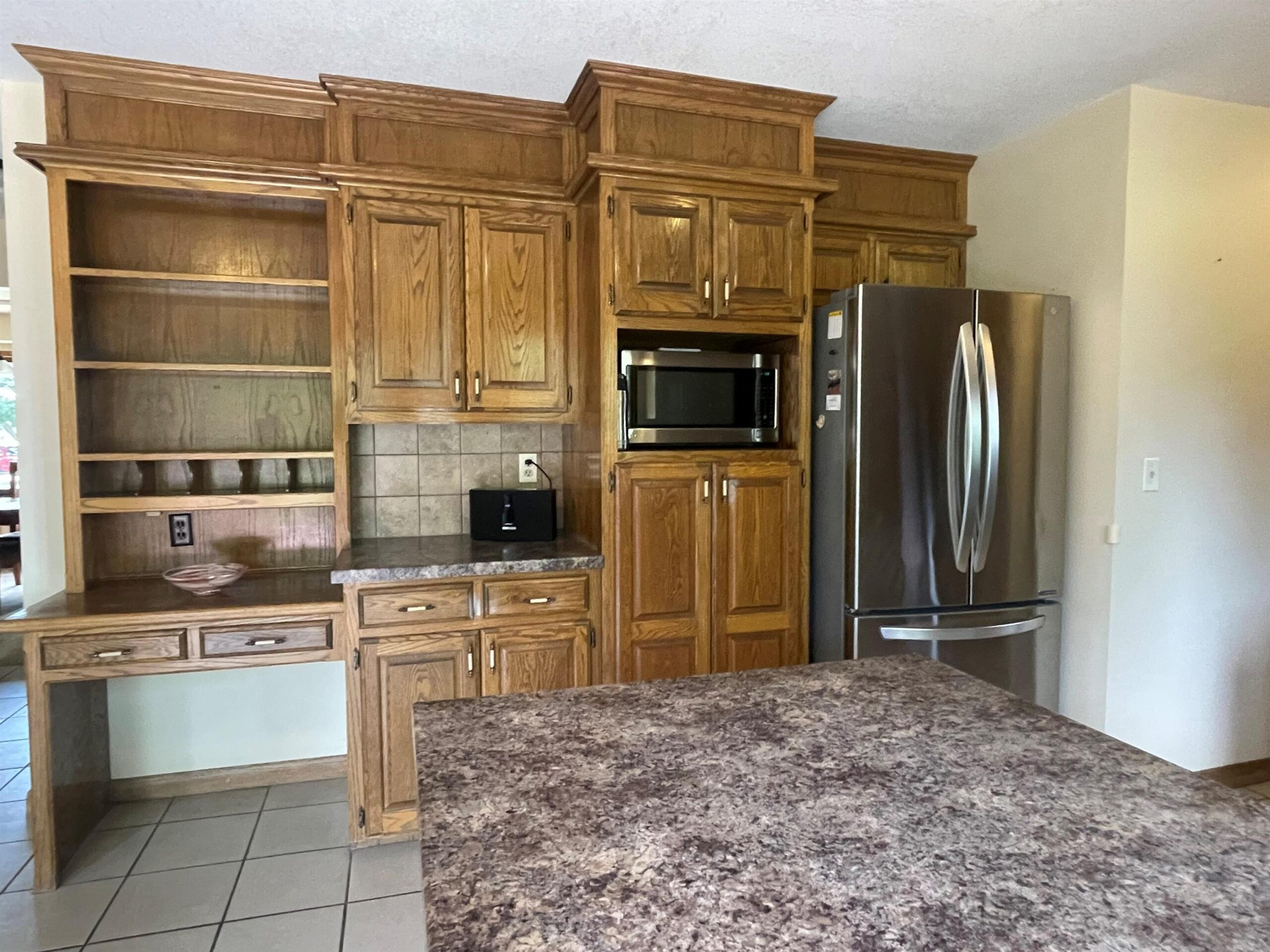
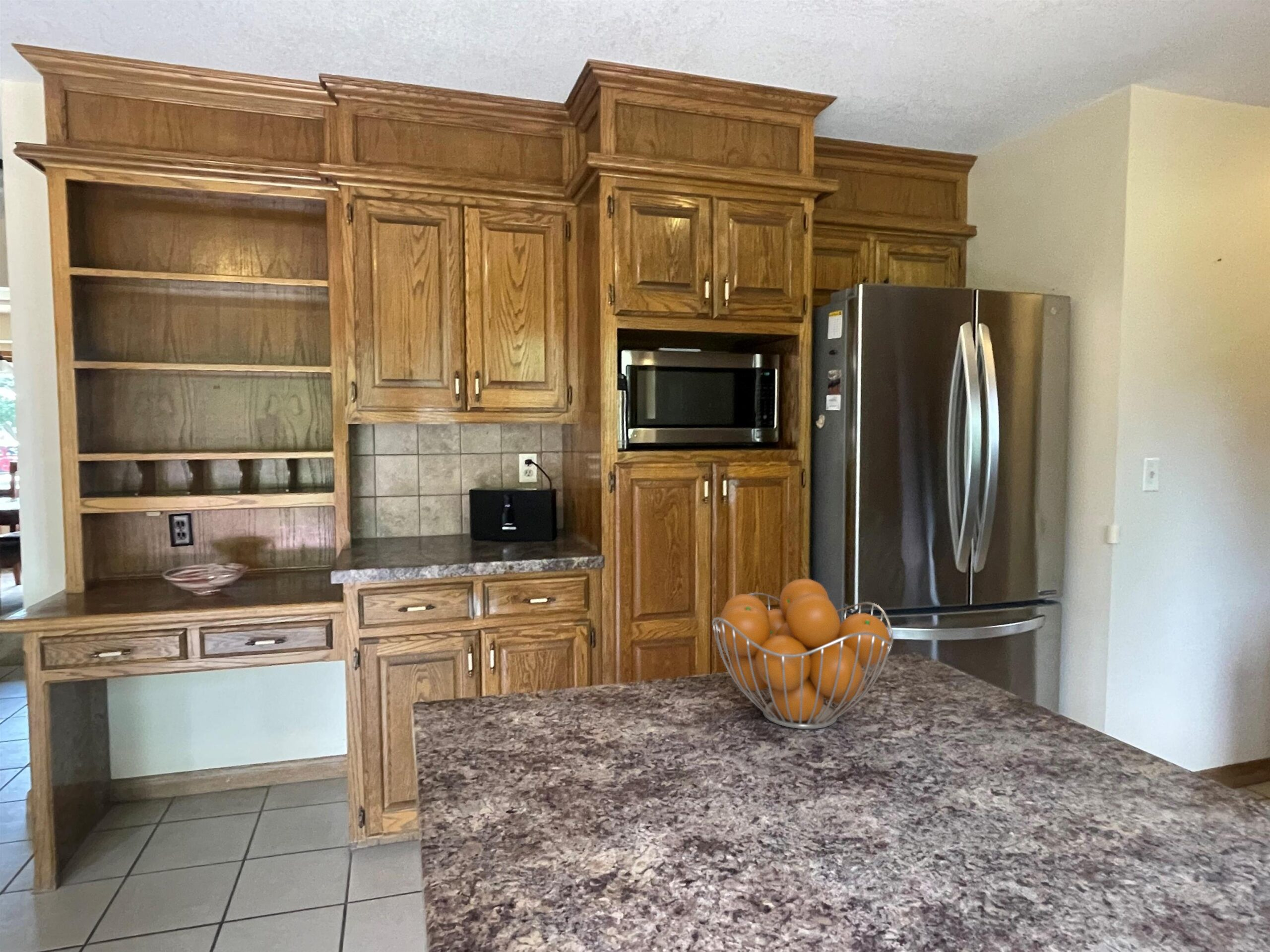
+ fruit basket [711,578,894,729]
